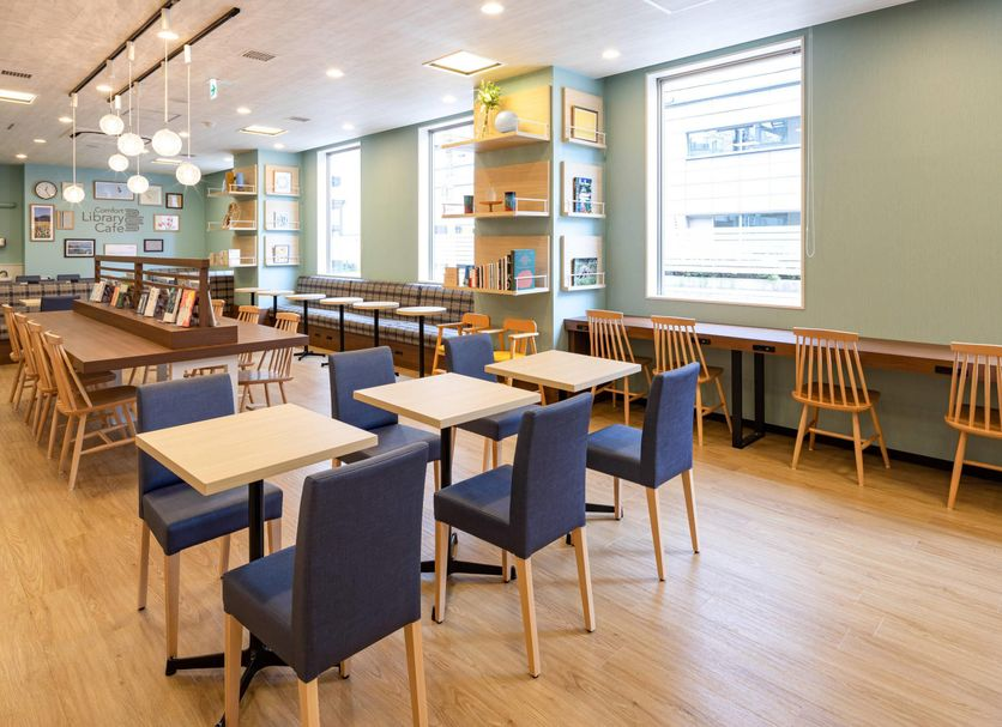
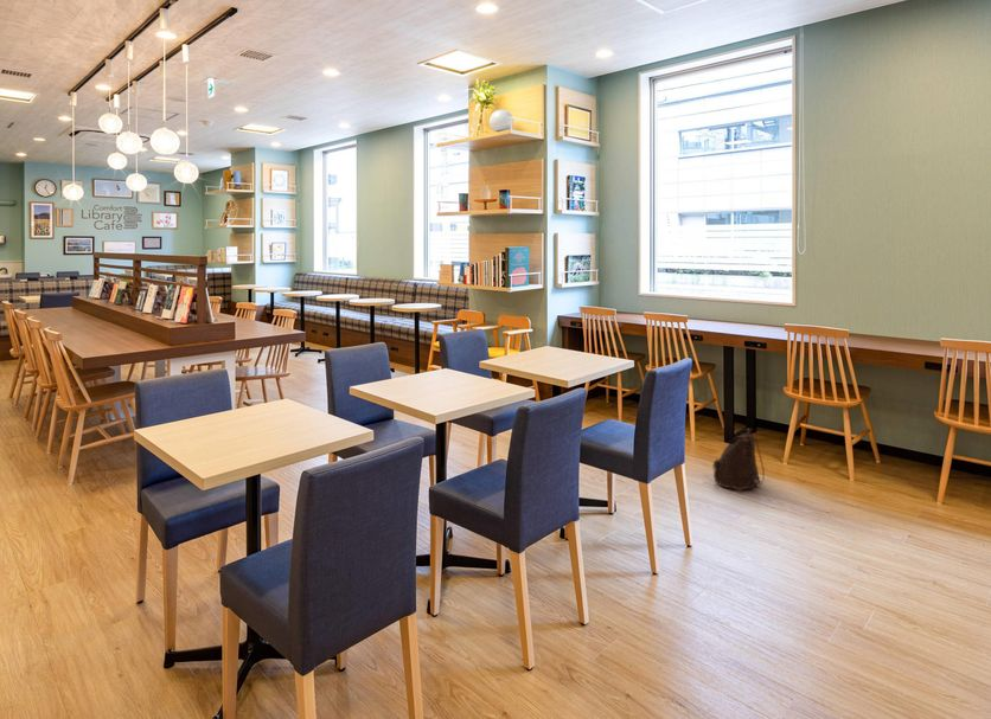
+ backpack [711,429,766,493]
